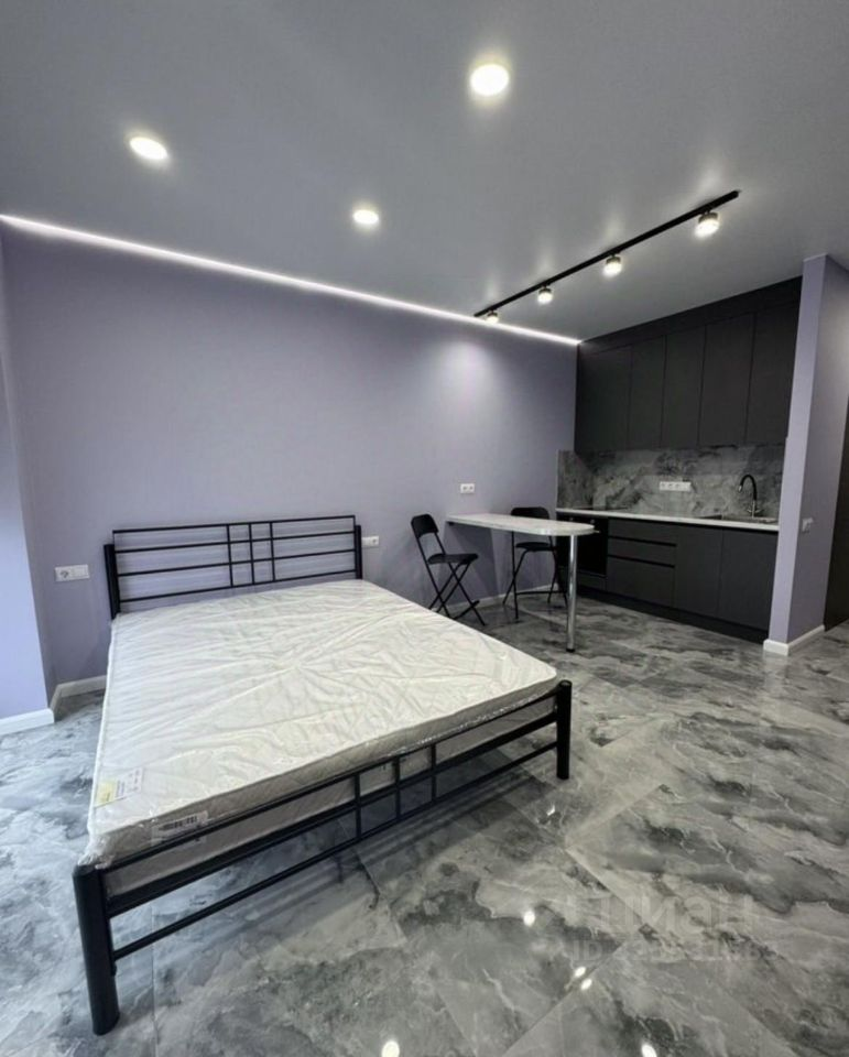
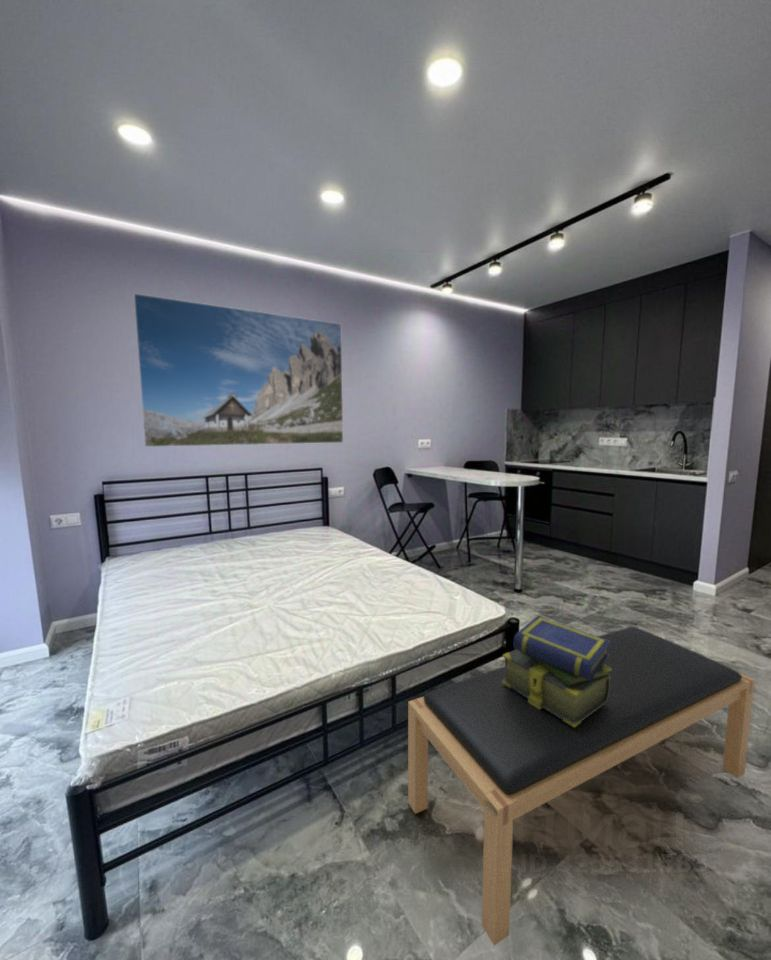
+ stack of books [502,615,612,727]
+ bench [407,626,756,947]
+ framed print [133,292,344,448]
